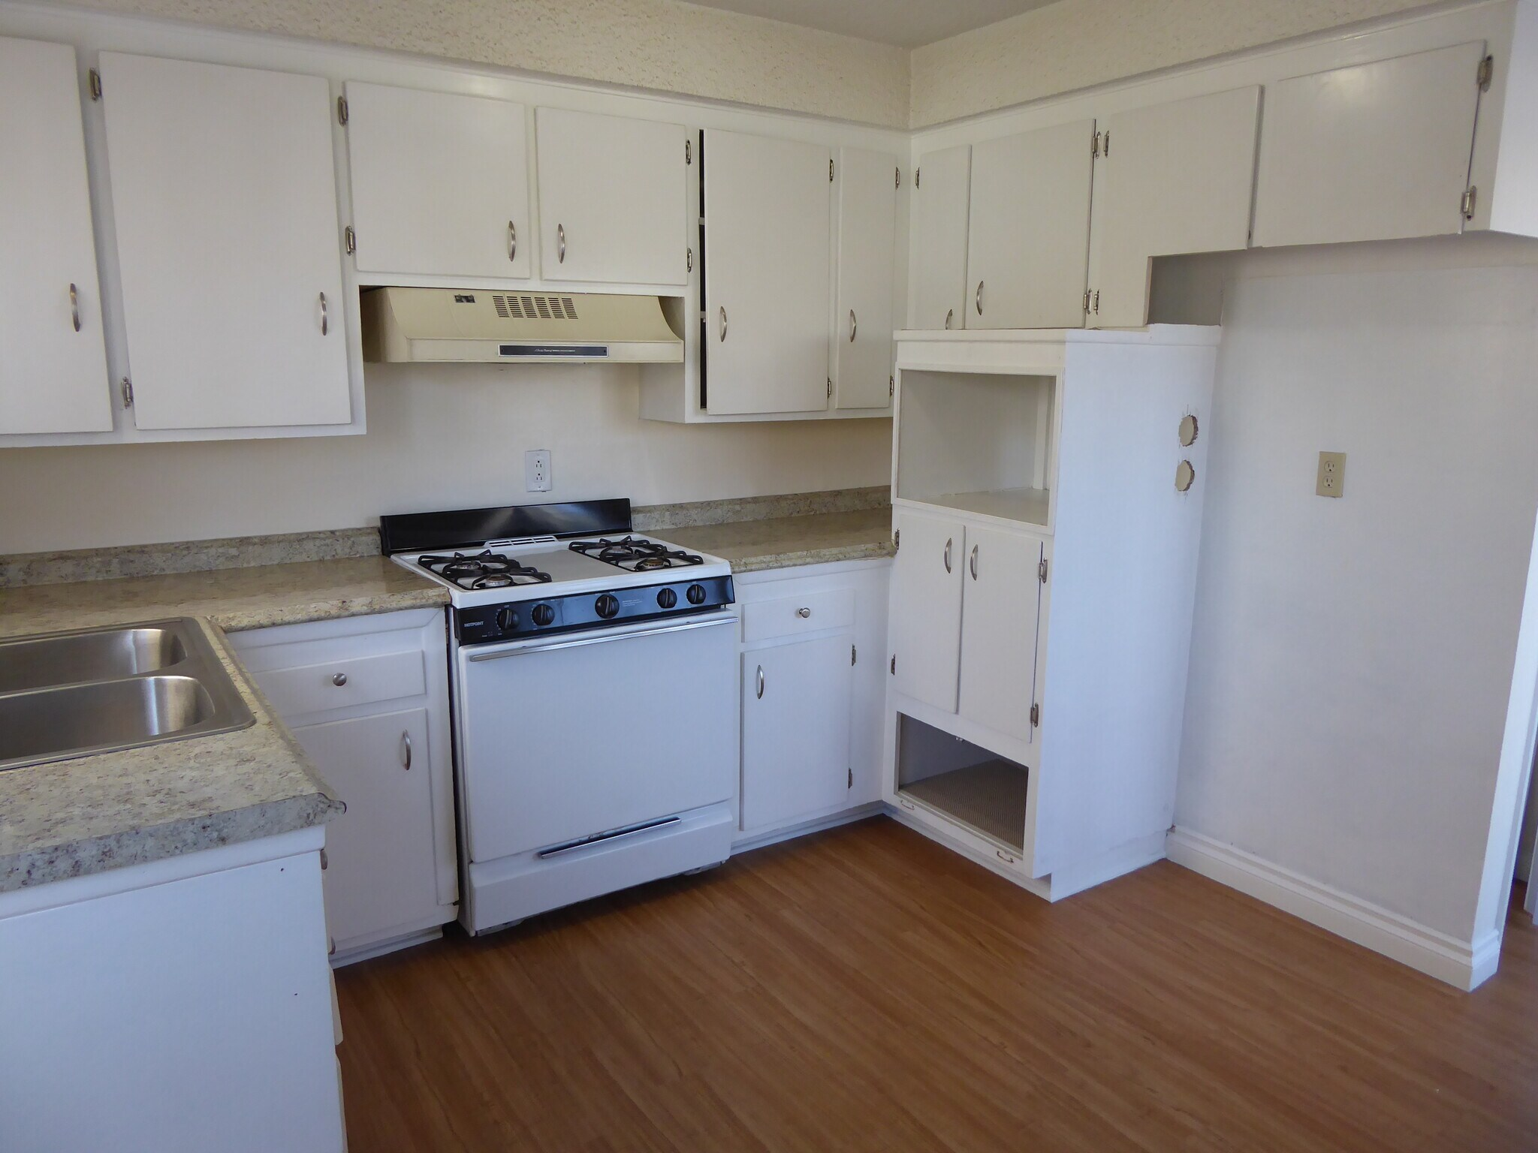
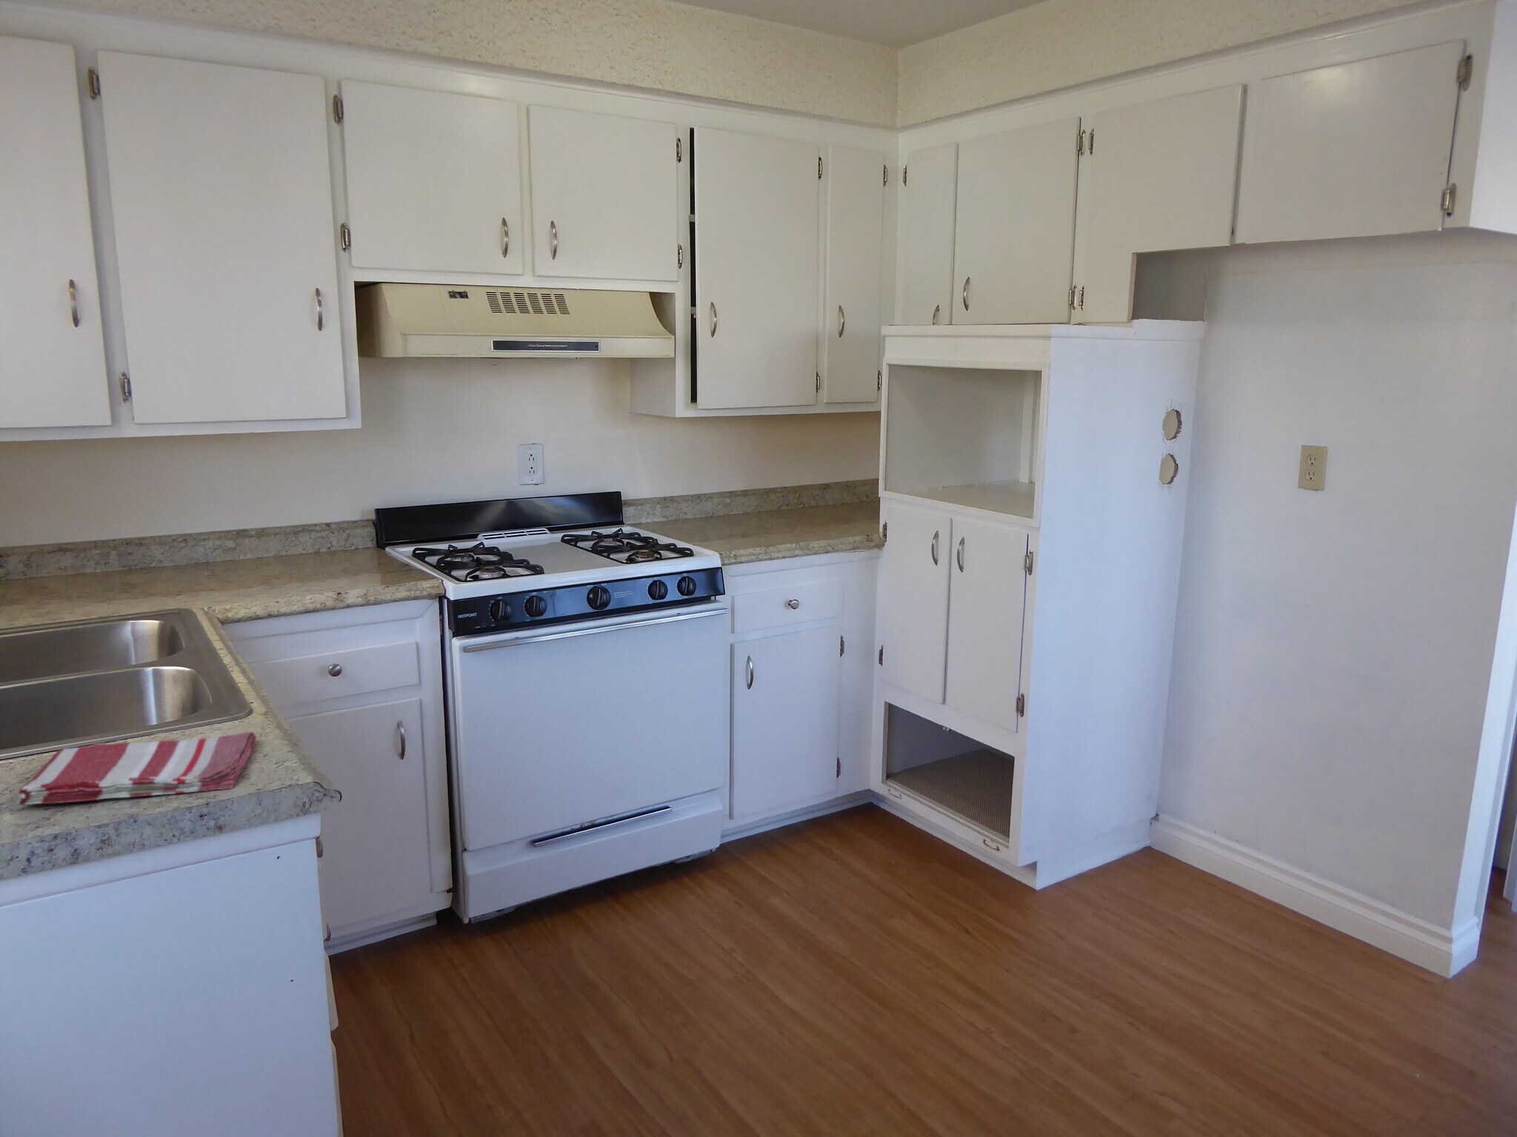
+ dish towel [17,731,257,805]
